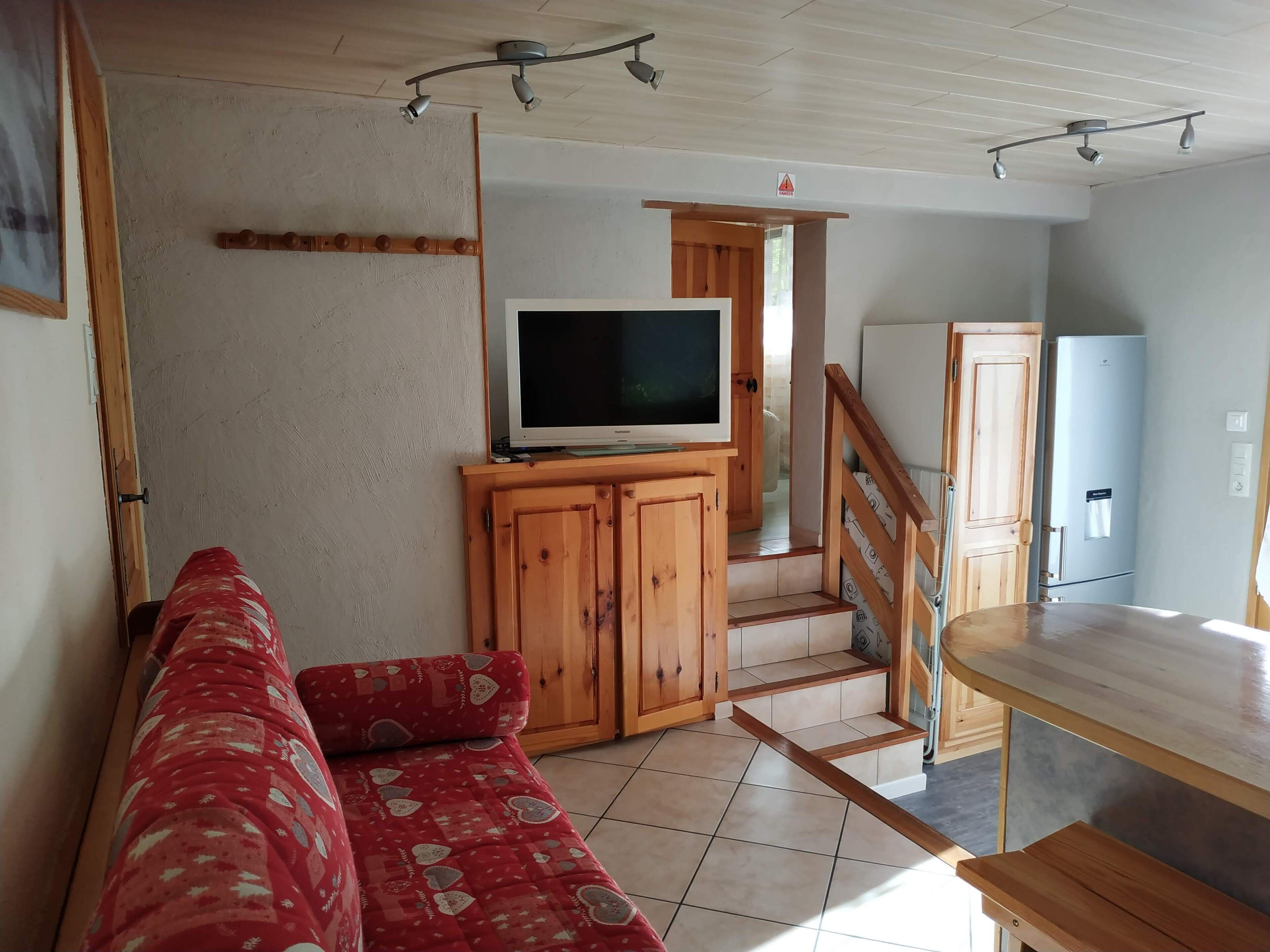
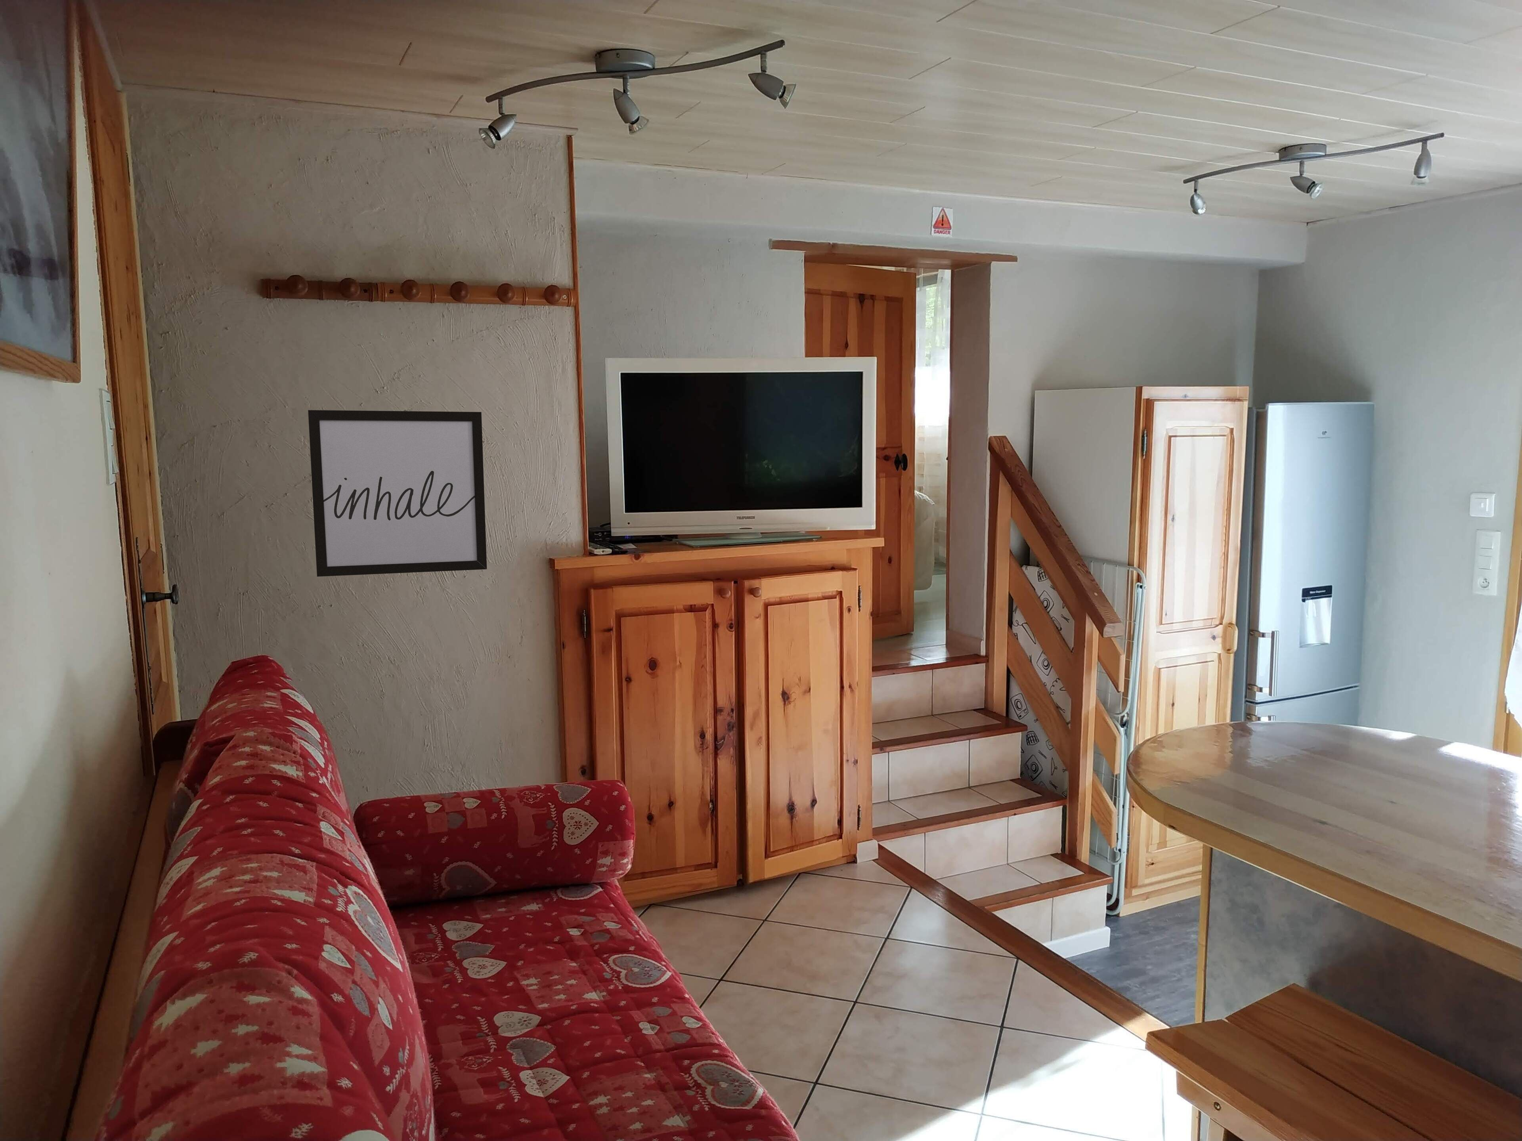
+ wall art [308,410,488,576]
